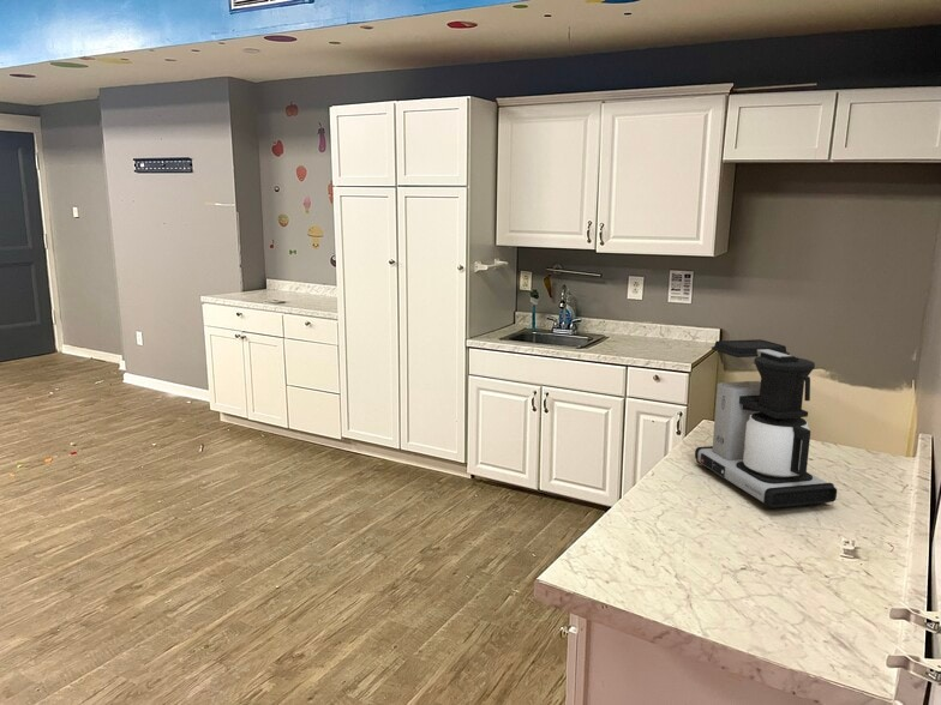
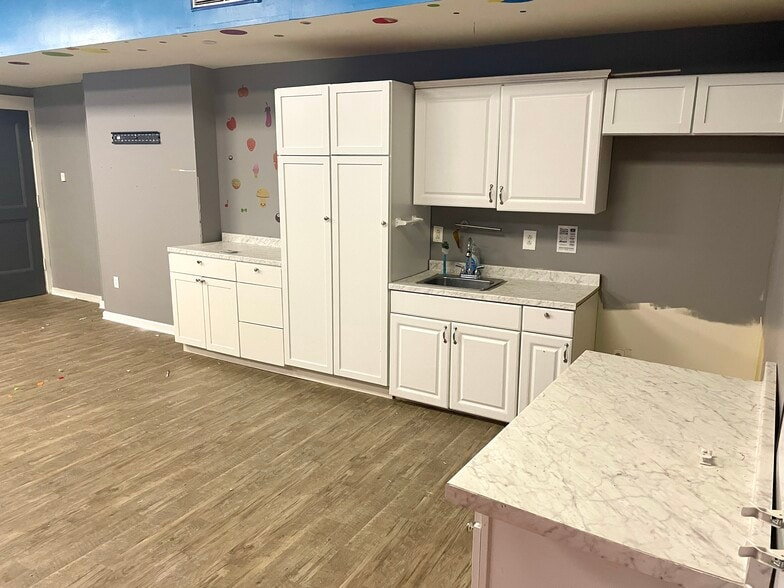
- coffee maker [694,338,838,511]
